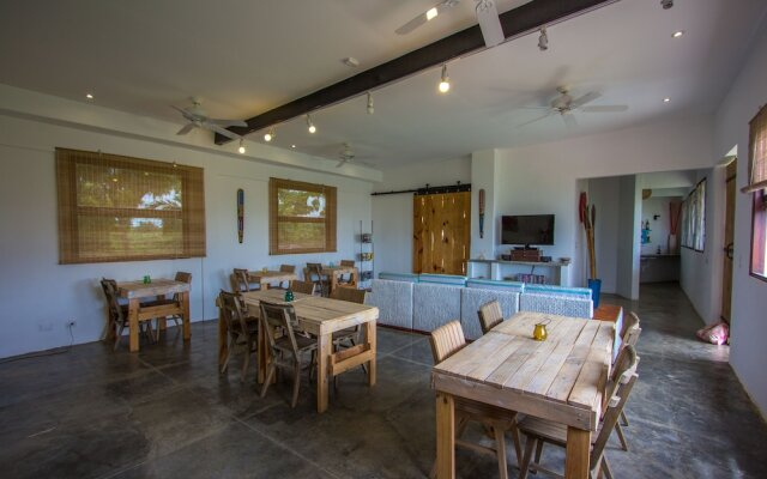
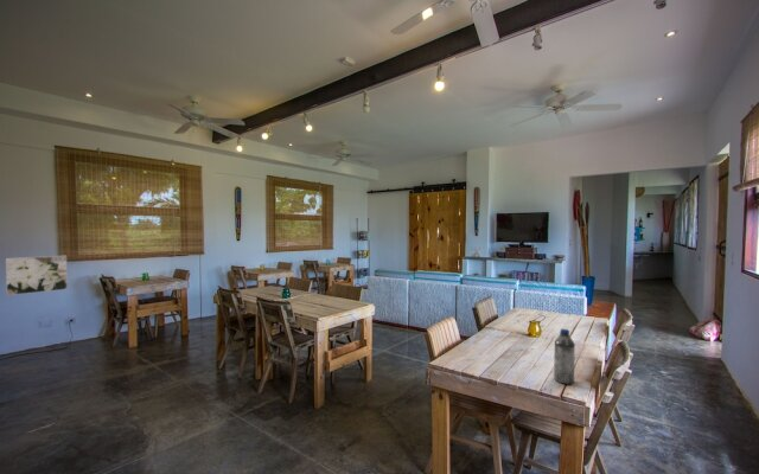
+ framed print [5,255,69,296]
+ water bottle [553,328,576,385]
